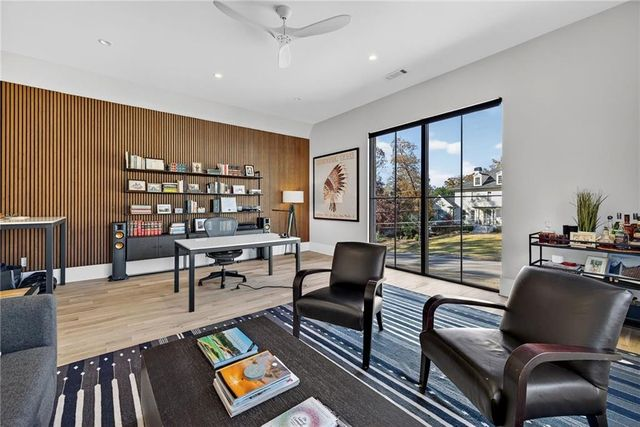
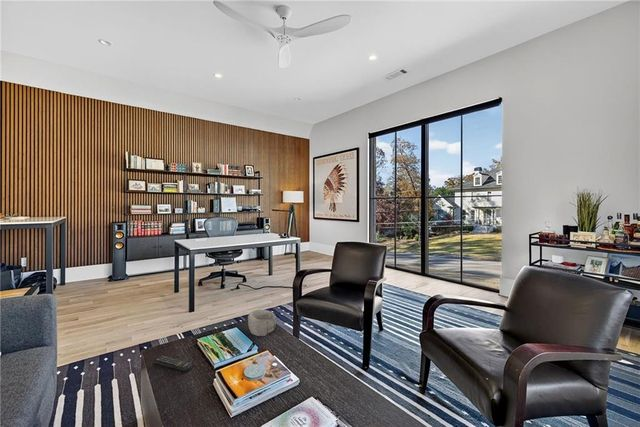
+ remote control [152,355,194,373]
+ decorative bowl [247,309,277,337]
